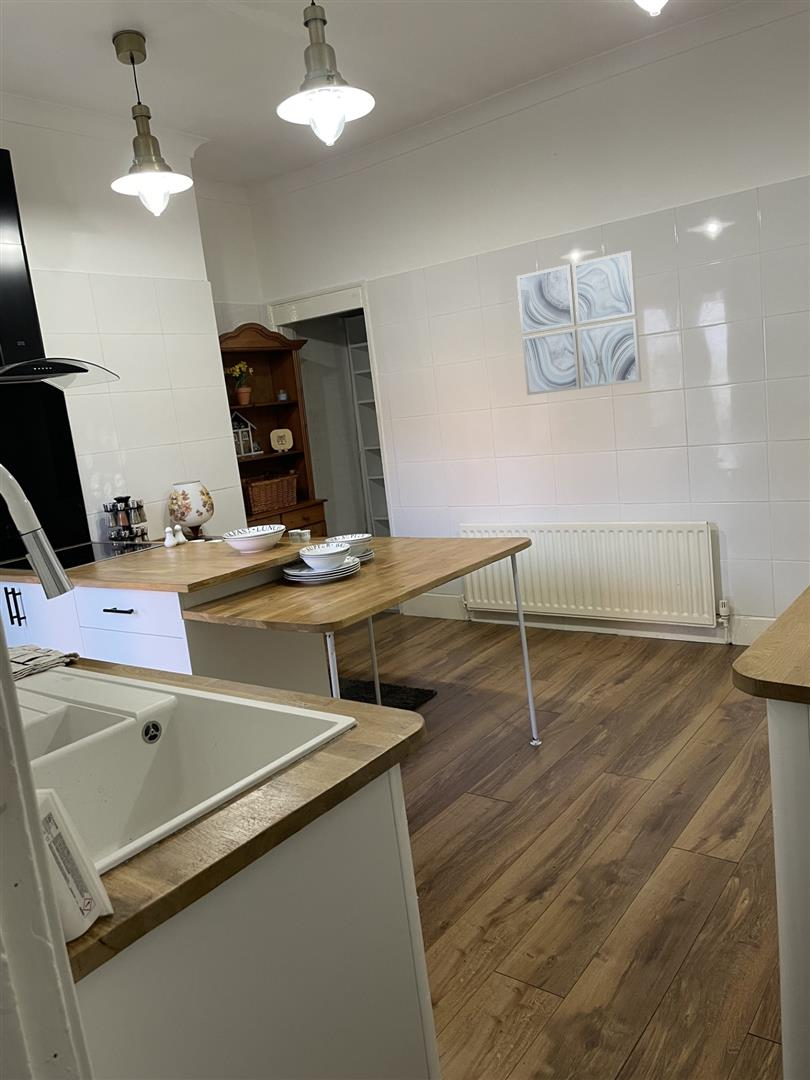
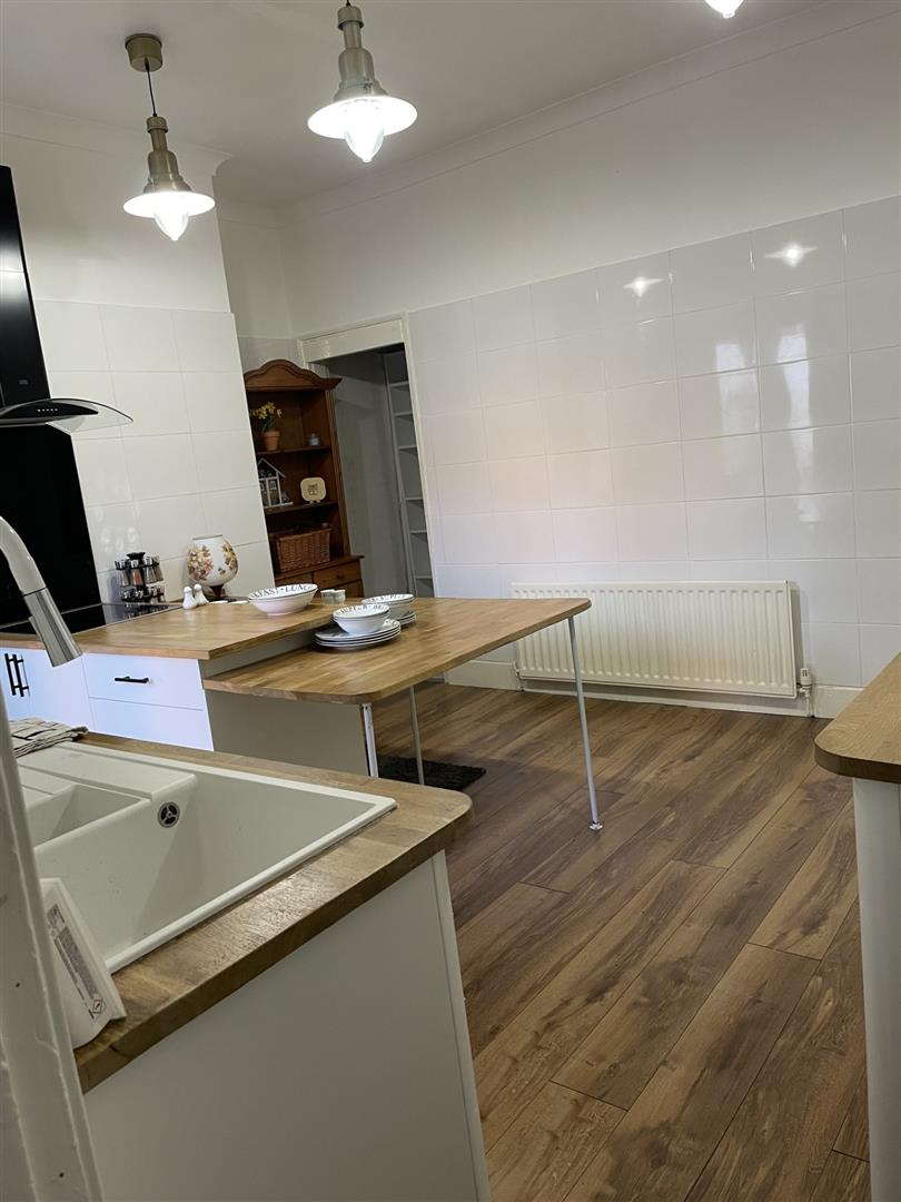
- wall art [516,250,643,396]
